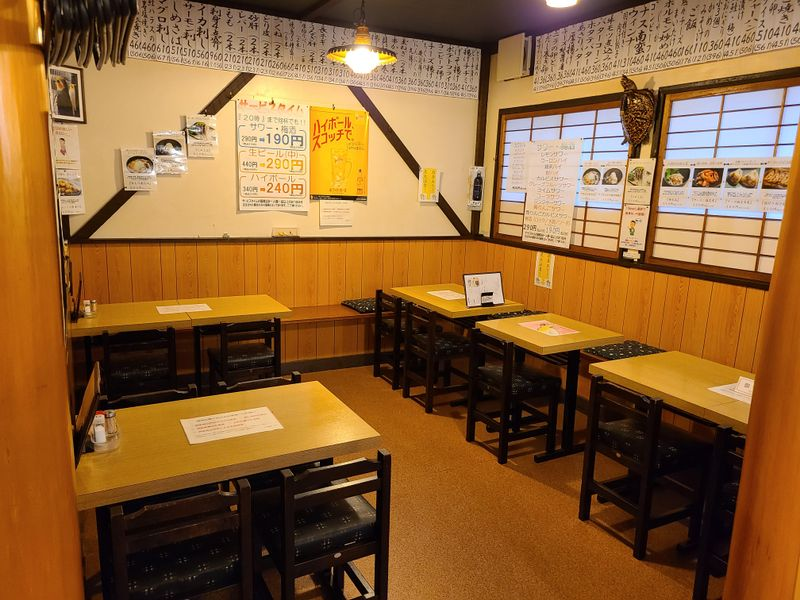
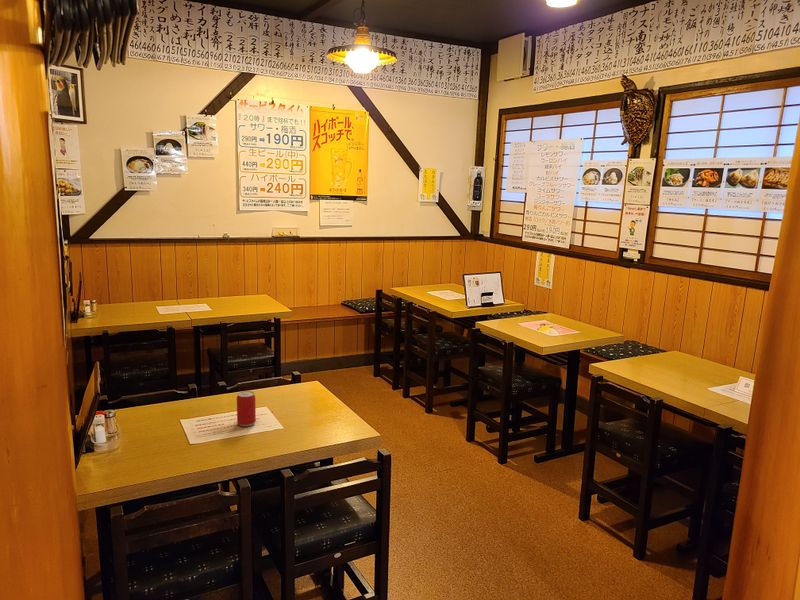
+ beer can [236,390,257,427]
